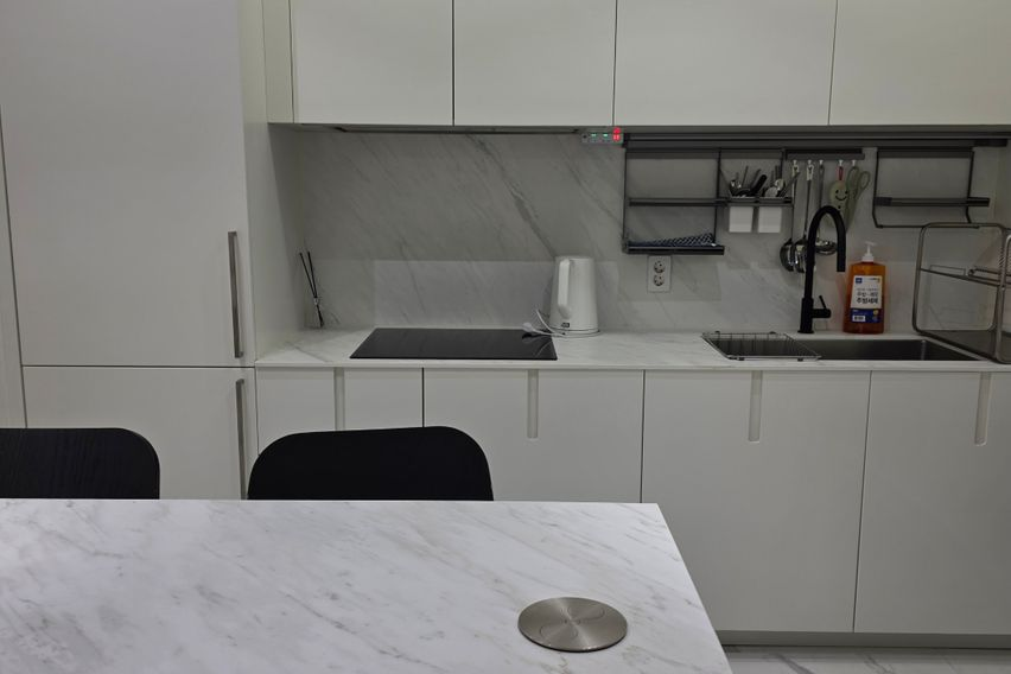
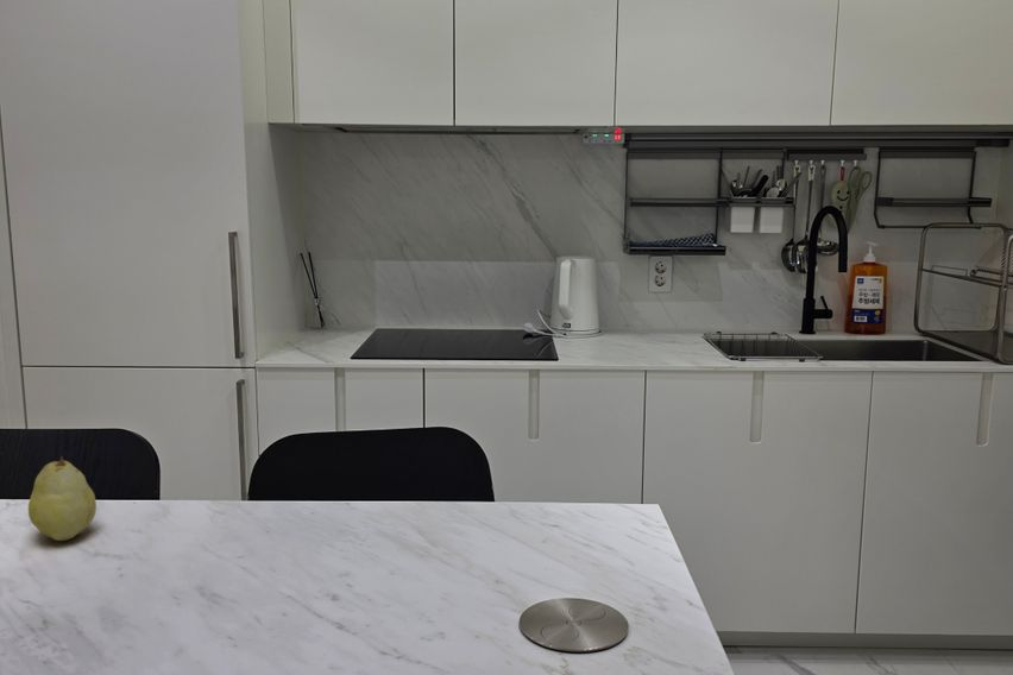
+ fruit [27,455,97,542]
